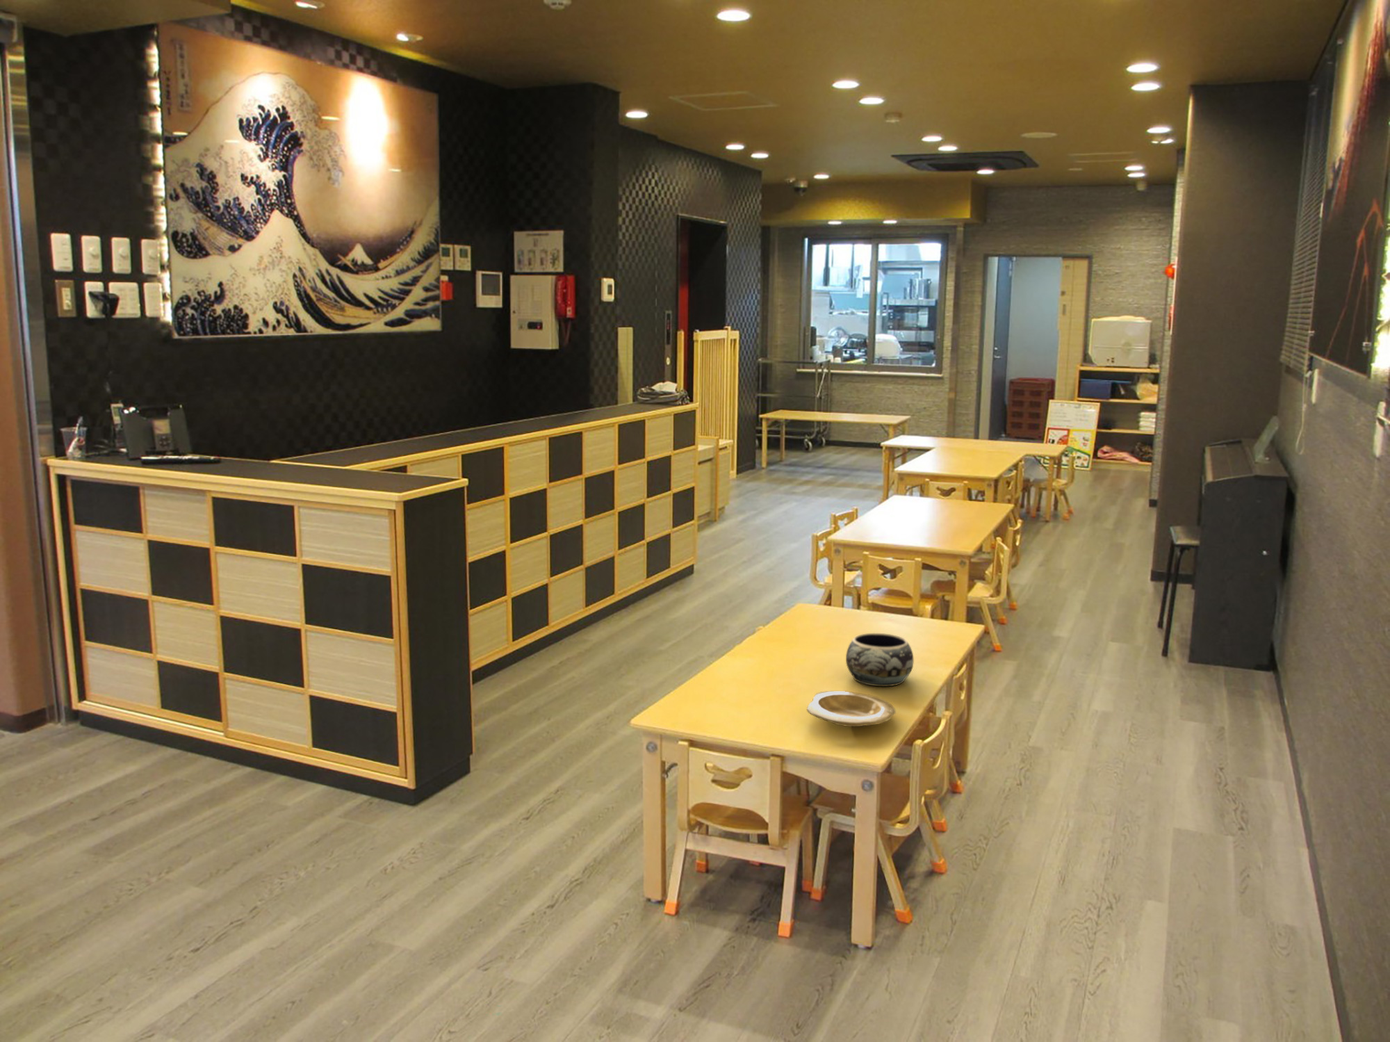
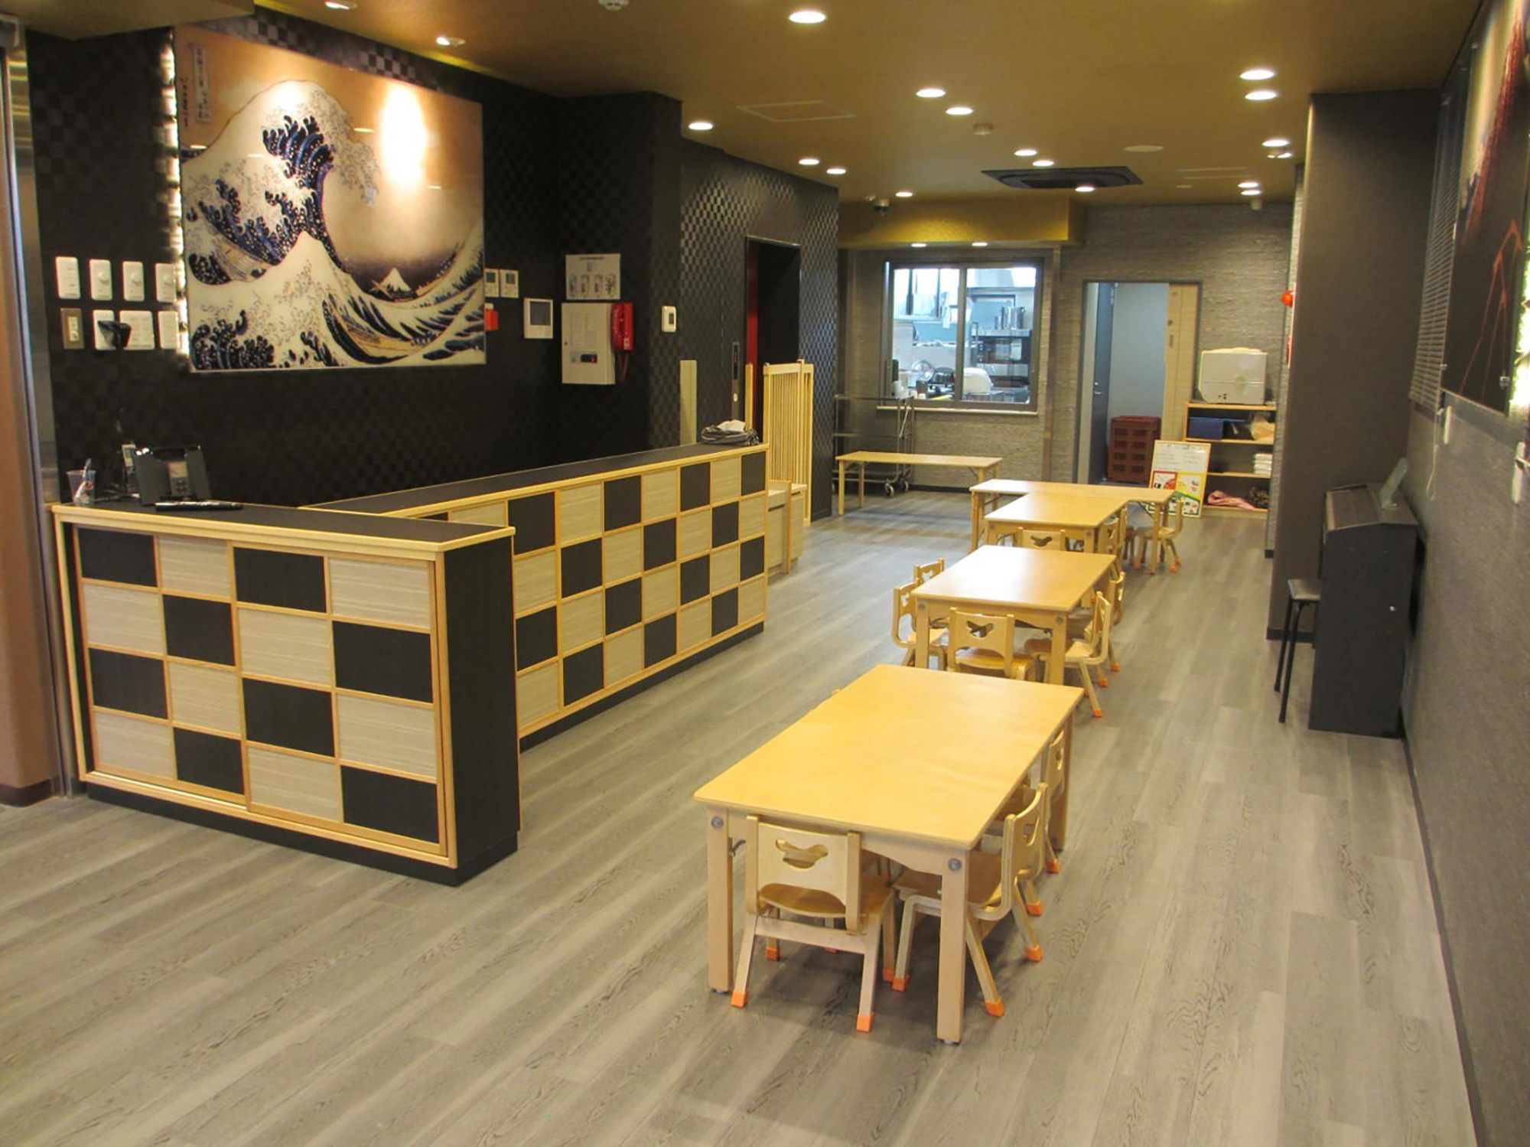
- plate [807,691,896,727]
- decorative bowl [845,633,915,686]
